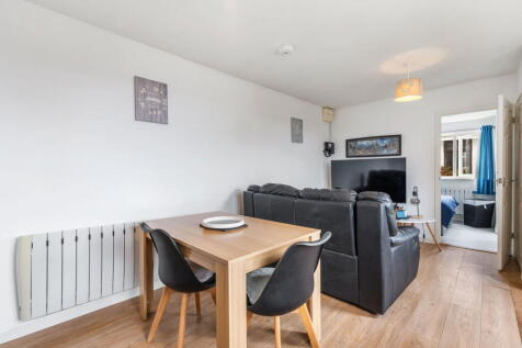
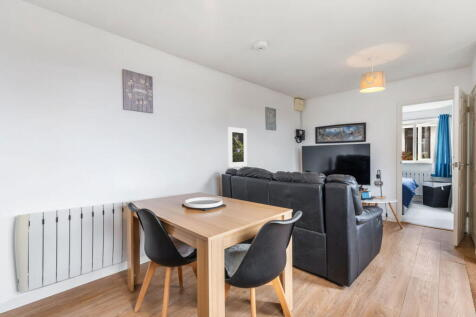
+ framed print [227,126,248,168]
